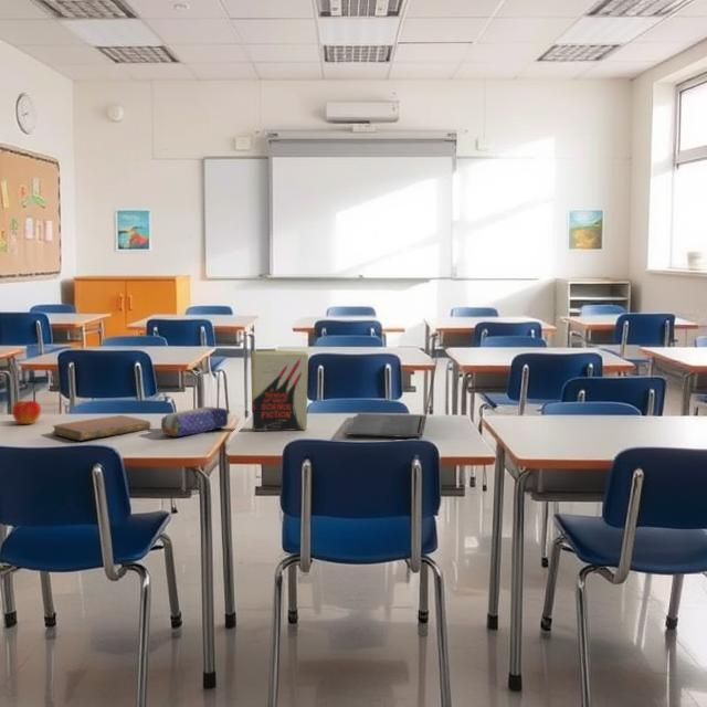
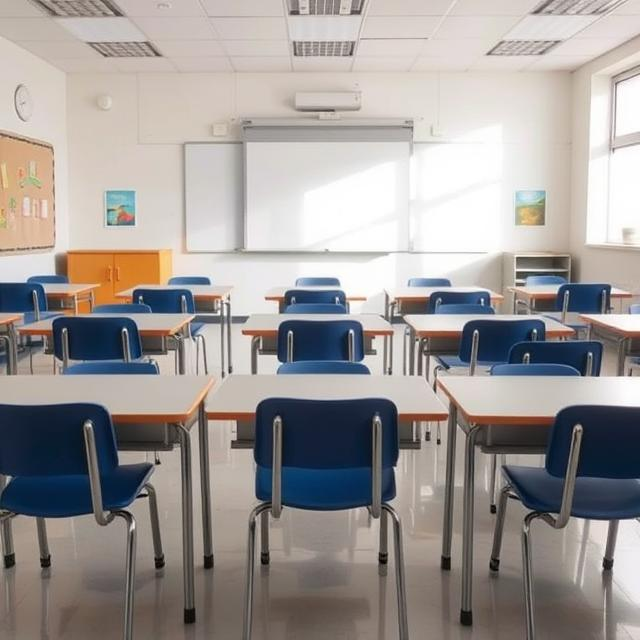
- pencil case [160,405,229,437]
- laptop [345,350,440,439]
- notebook [51,414,152,442]
- apple [11,400,42,425]
- book [251,349,309,432]
